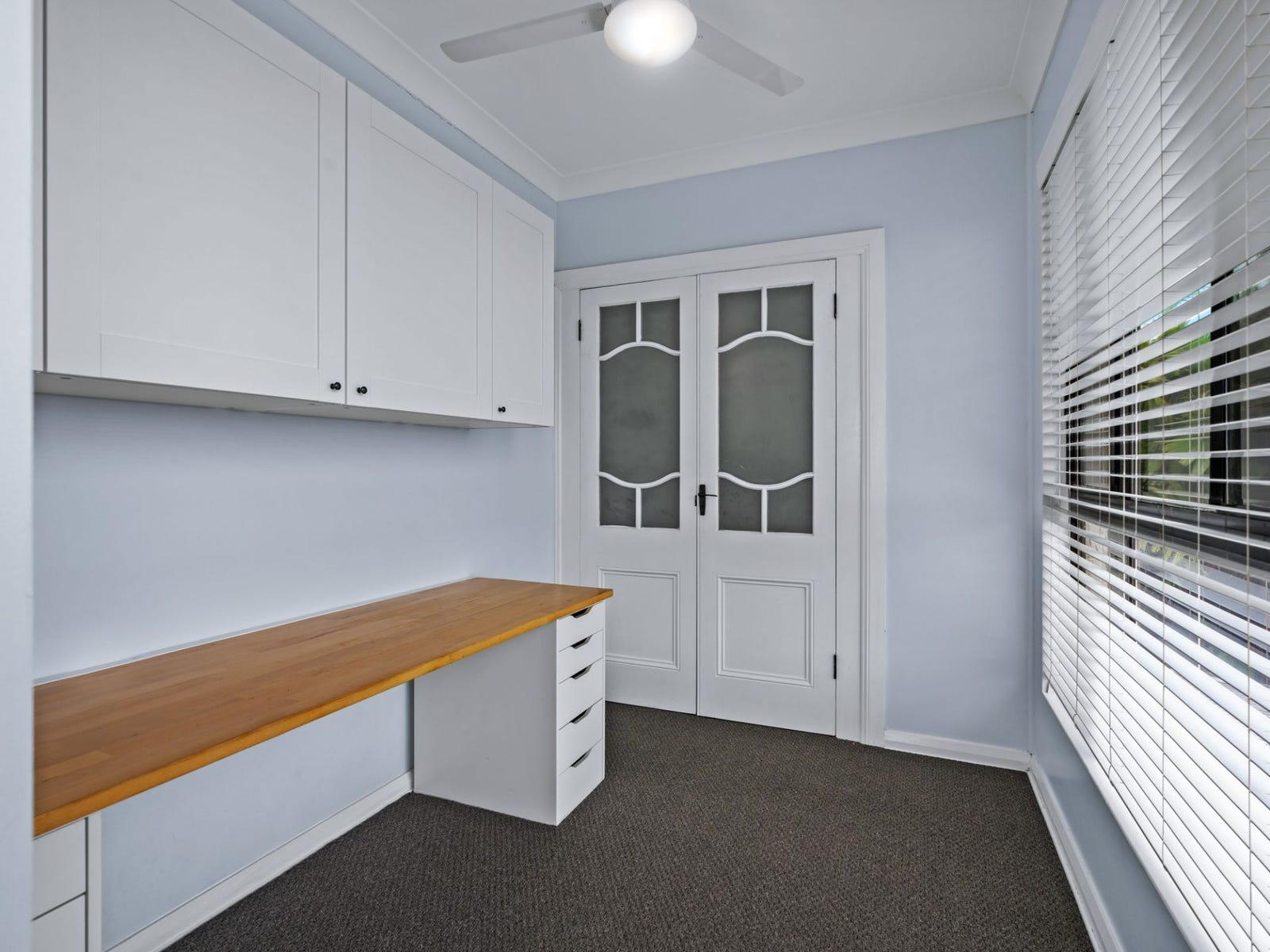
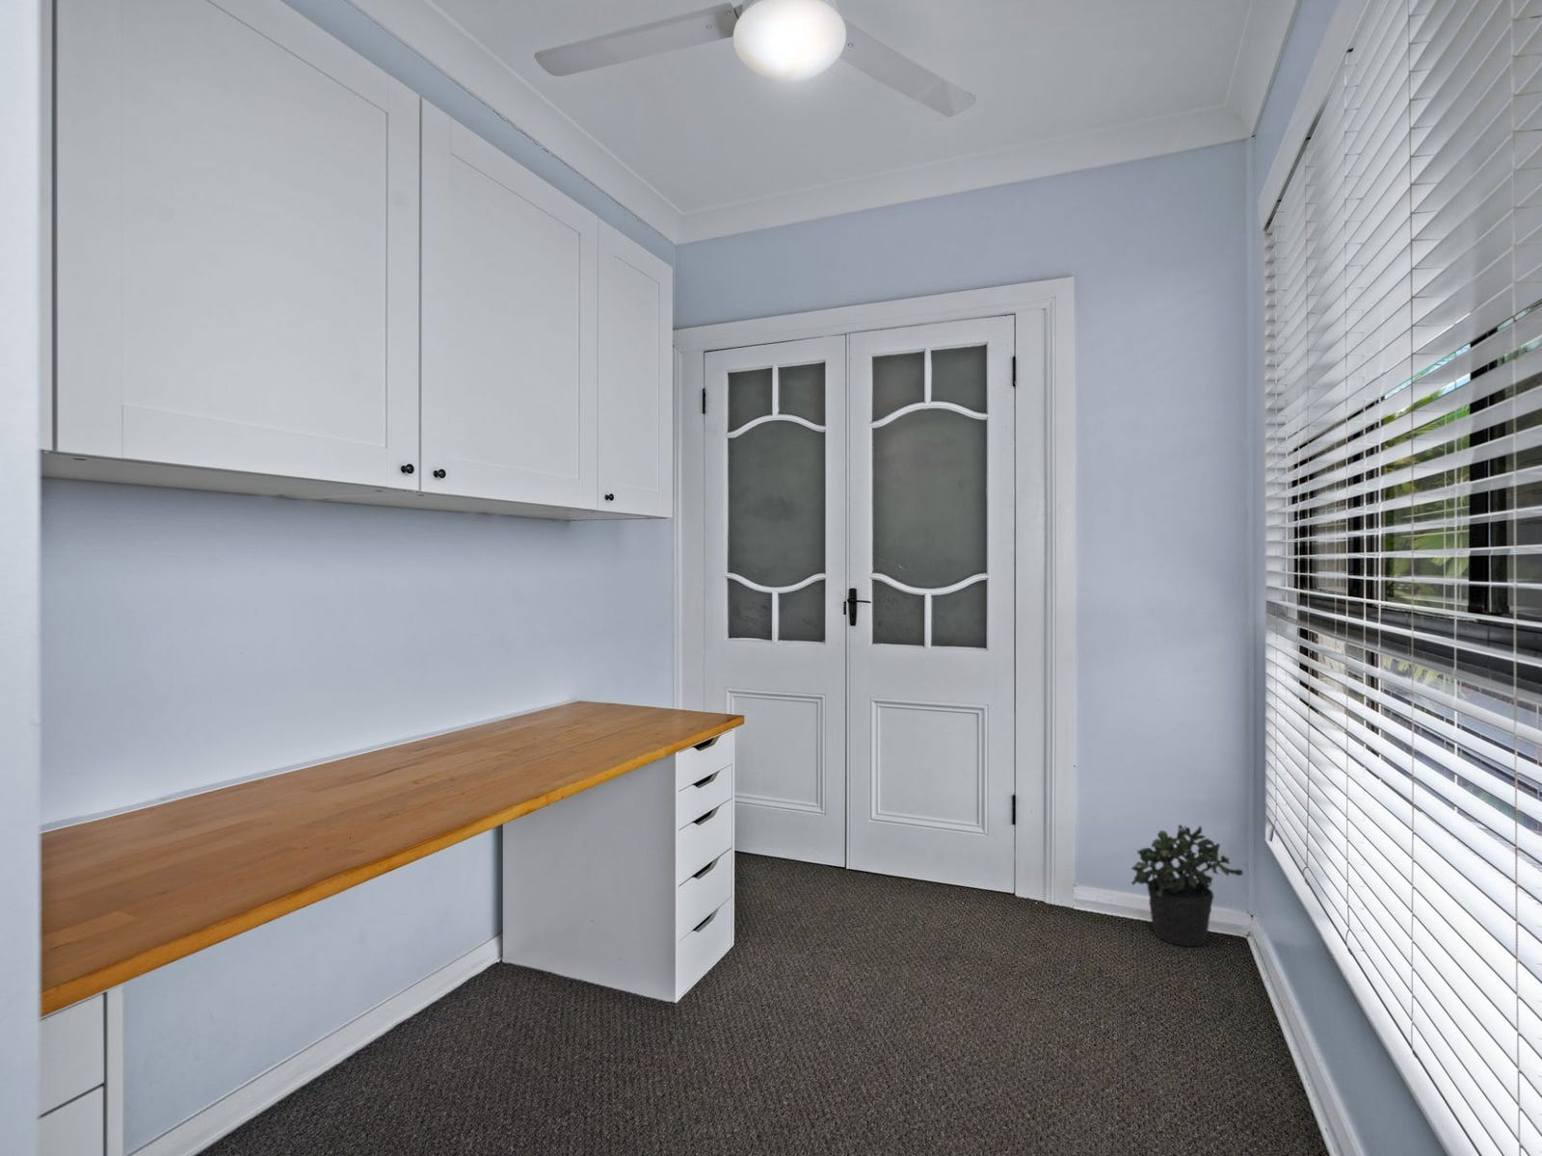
+ potted plant [1130,823,1245,948]
